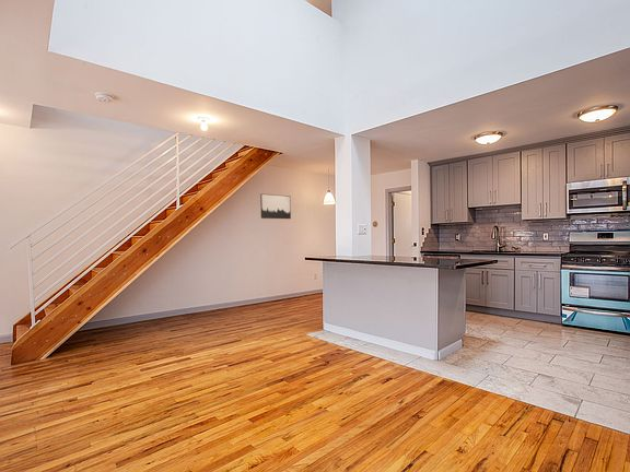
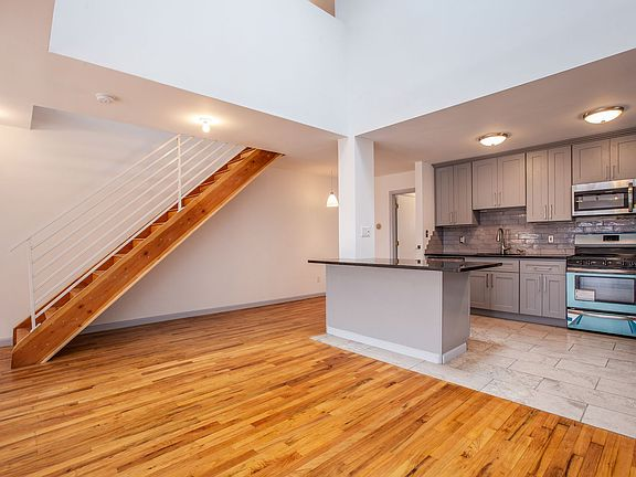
- wall art [259,193,292,220]
